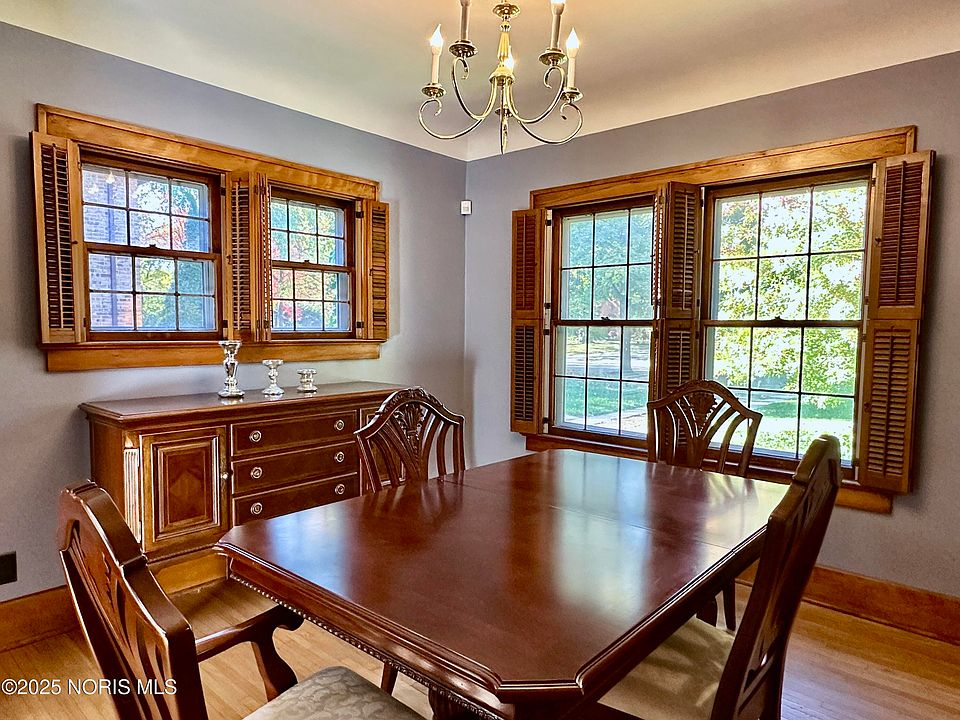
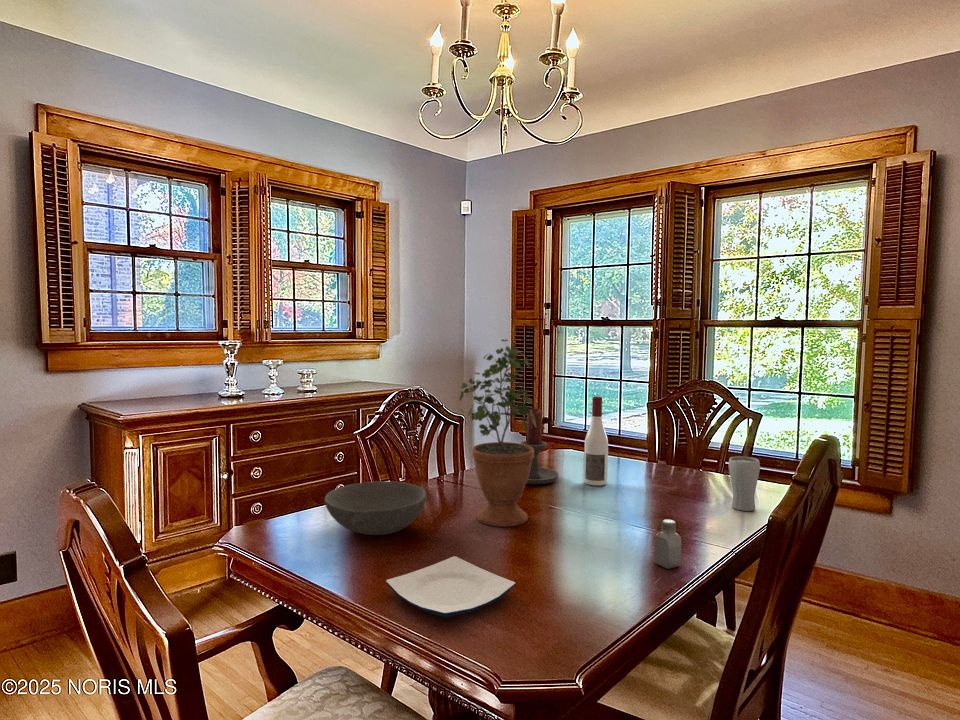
+ plate [385,555,516,618]
+ drinking glass [728,455,761,512]
+ alcohol [583,395,609,487]
+ bowl [324,480,428,536]
+ potted plant [458,338,537,528]
+ saltshaker [654,518,682,570]
+ candle holder [520,407,560,485]
